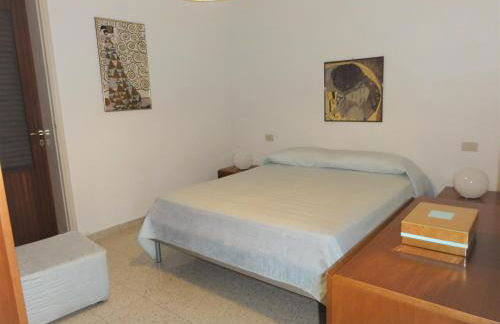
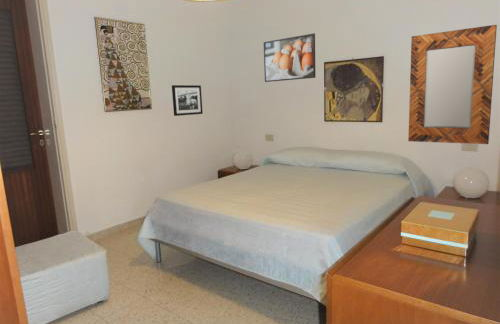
+ picture frame [171,84,204,117]
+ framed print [263,32,316,83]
+ home mirror [407,24,498,145]
